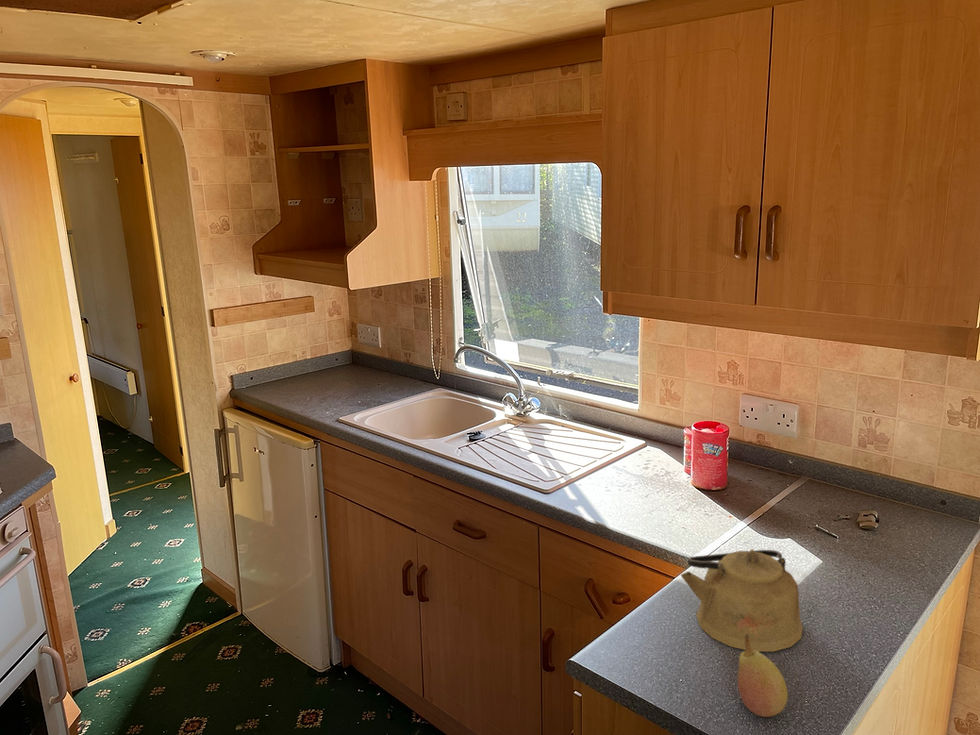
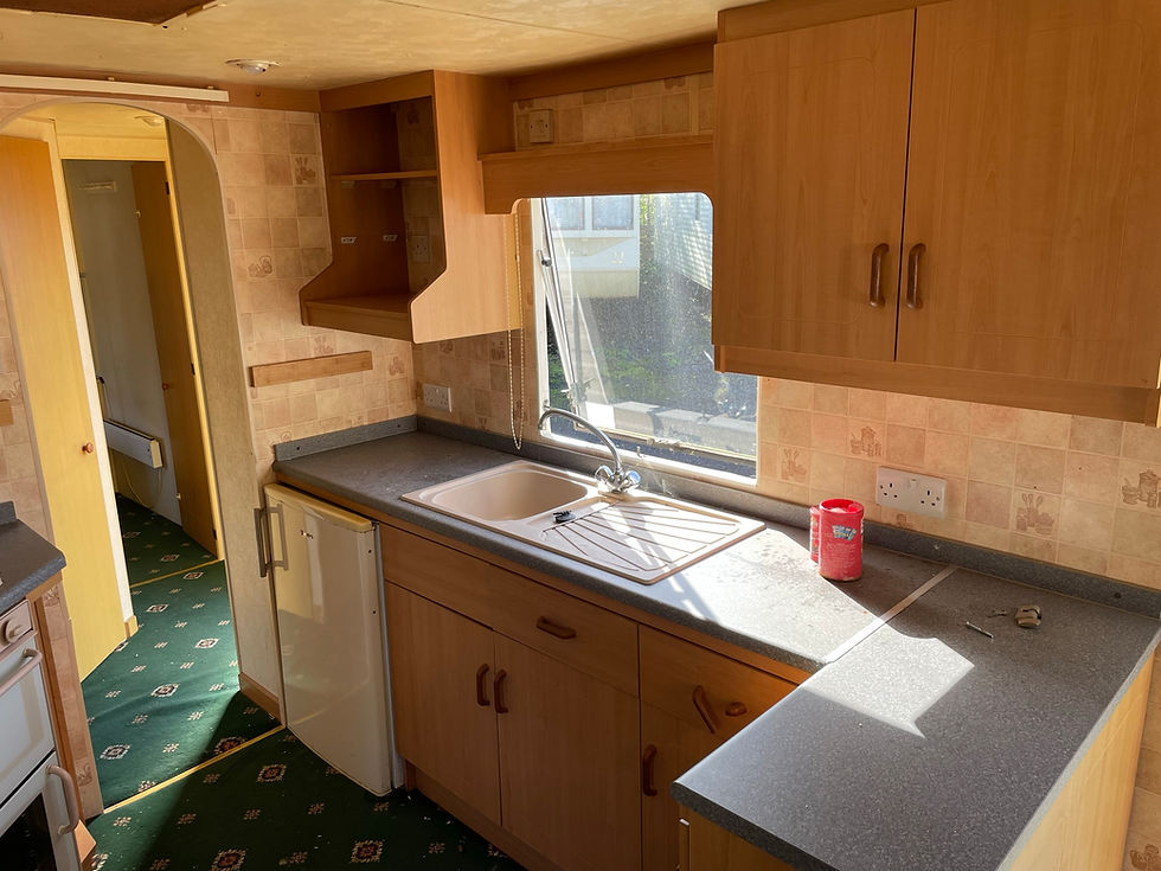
- kettle [680,548,804,653]
- fruit [737,634,789,718]
